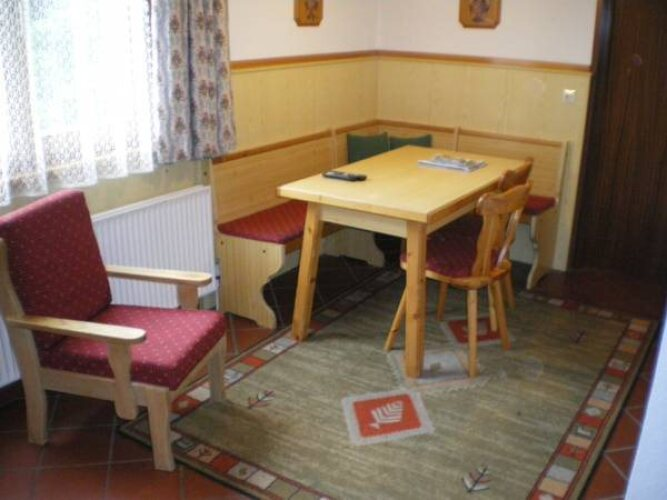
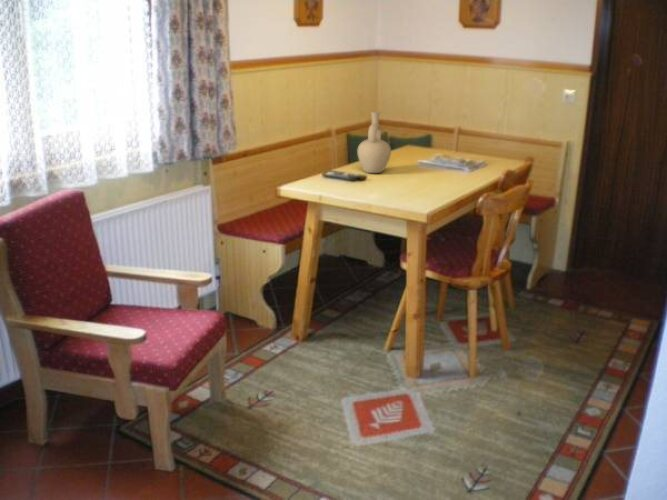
+ vase [356,110,392,174]
